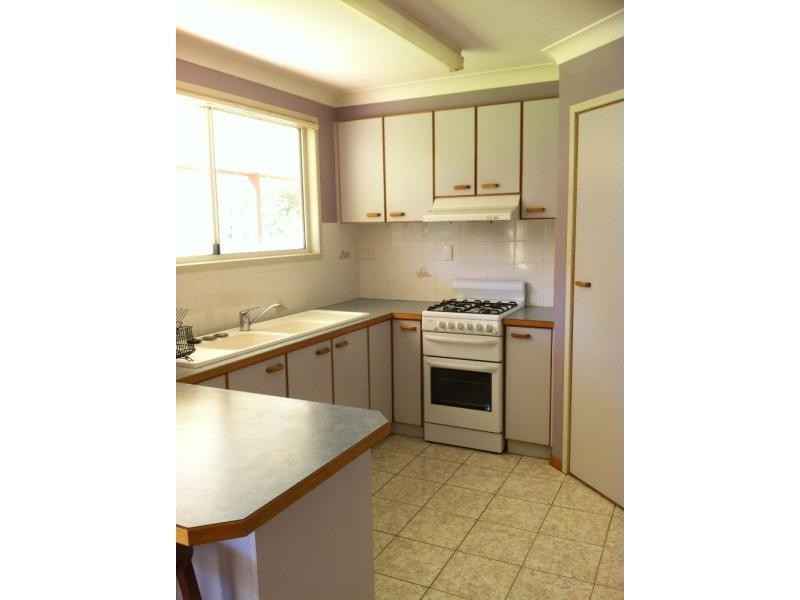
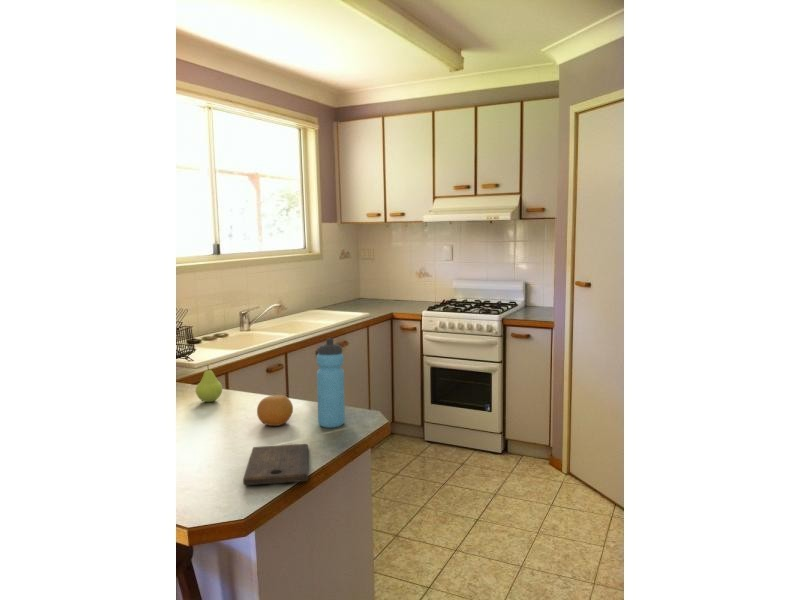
+ cutting board [242,443,309,486]
+ water bottle [316,337,346,429]
+ fruit [256,394,294,427]
+ fruit [195,364,223,403]
